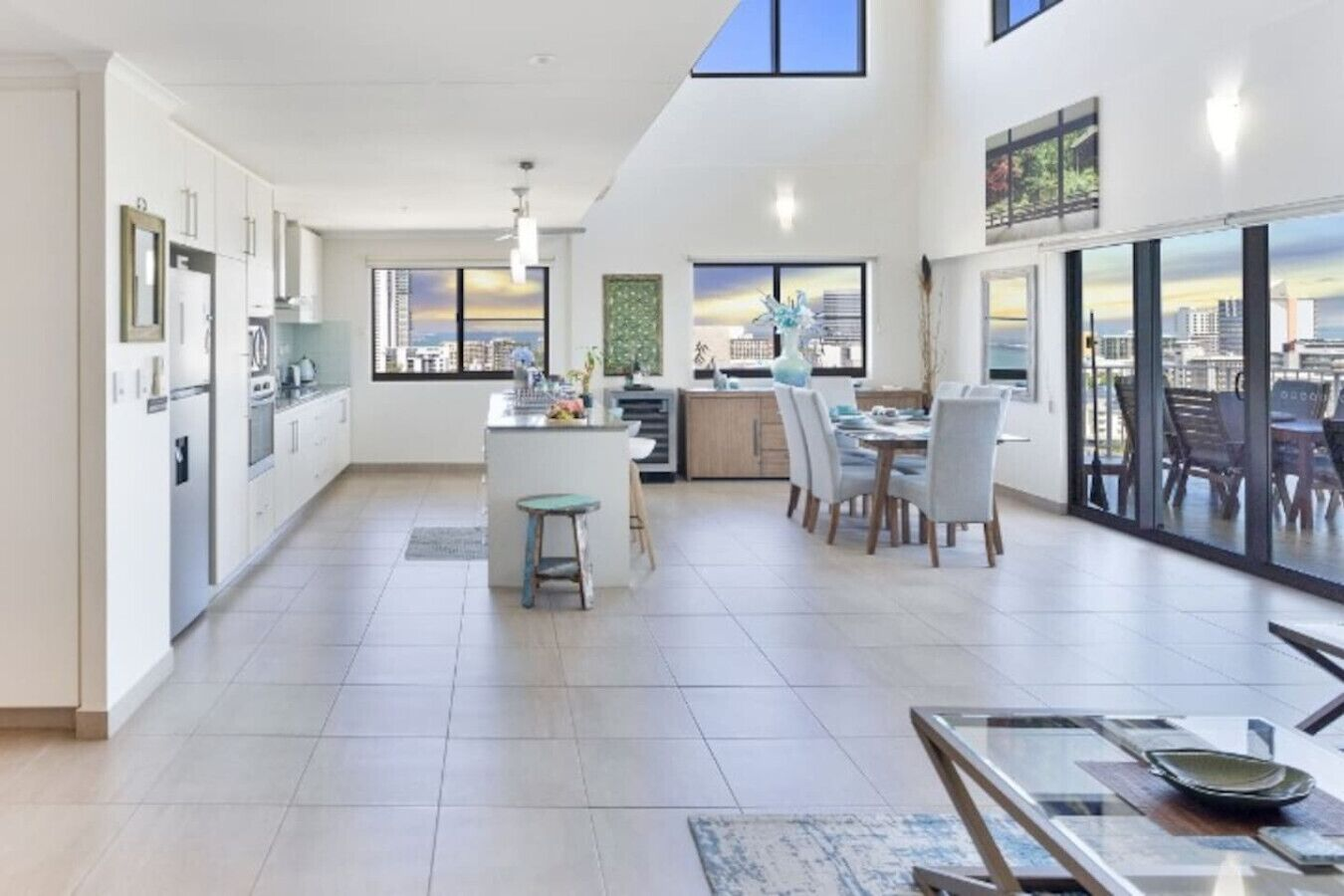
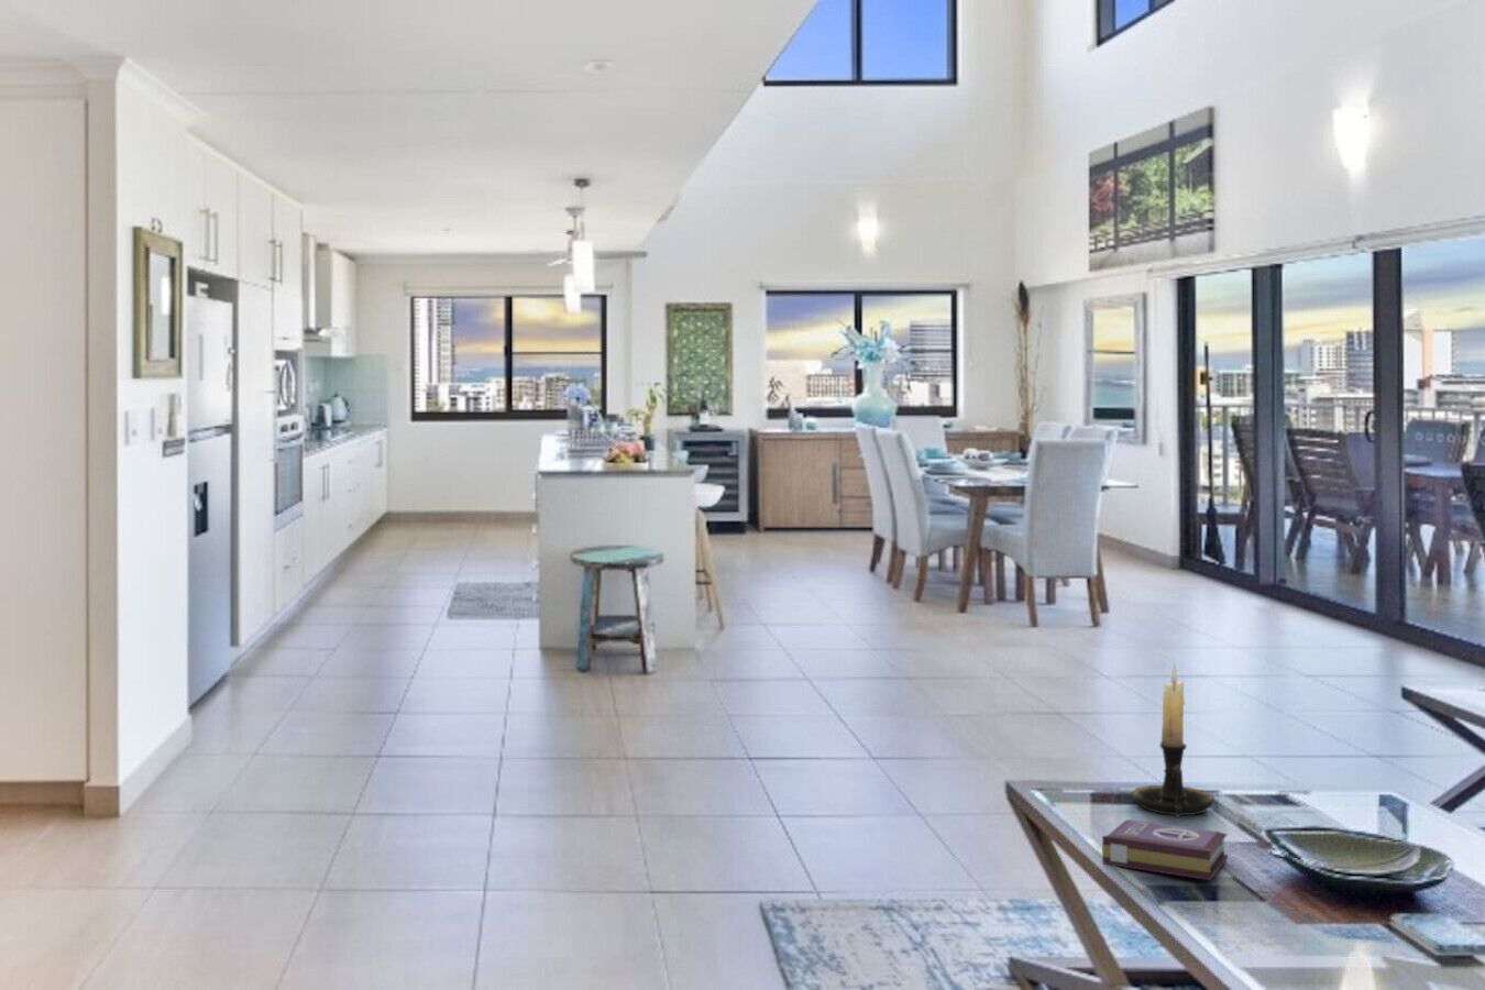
+ book [1102,819,1229,881]
+ candle holder [1130,661,1215,819]
